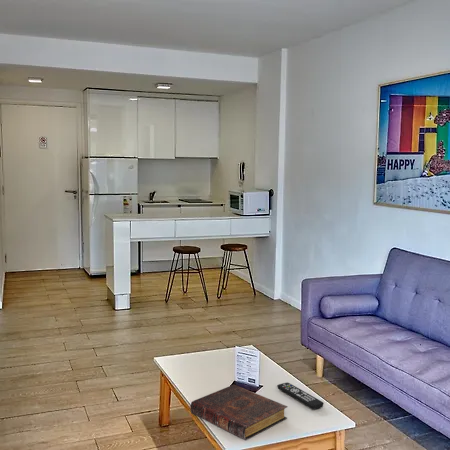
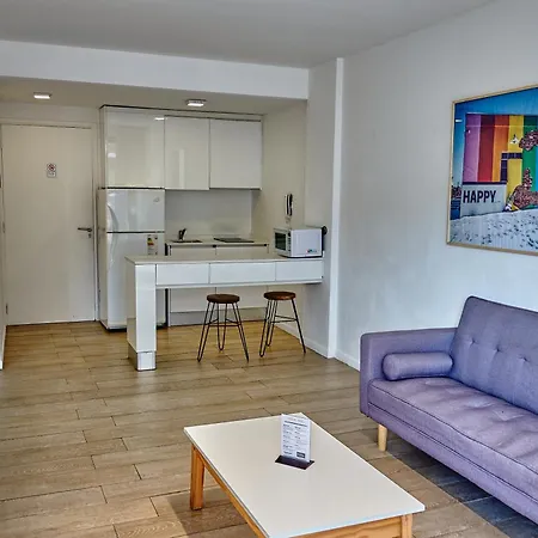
- remote control [276,382,325,410]
- book [189,384,289,441]
